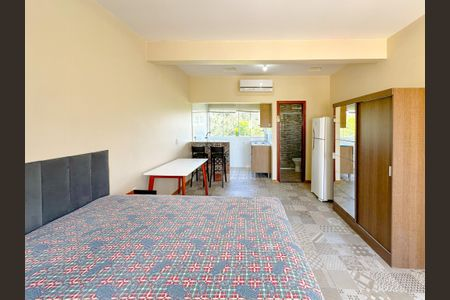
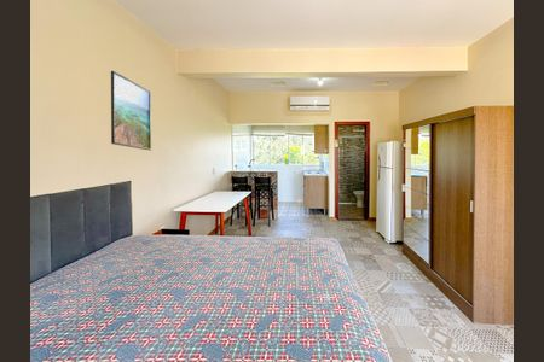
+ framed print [110,70,152,152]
